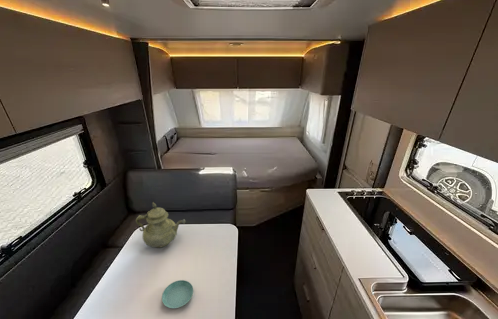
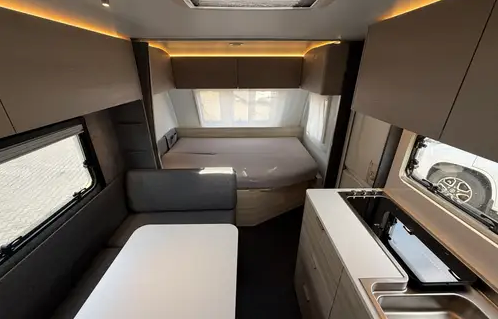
- teapot [135,201,187,248]
- saucer [161,279,194,310]
